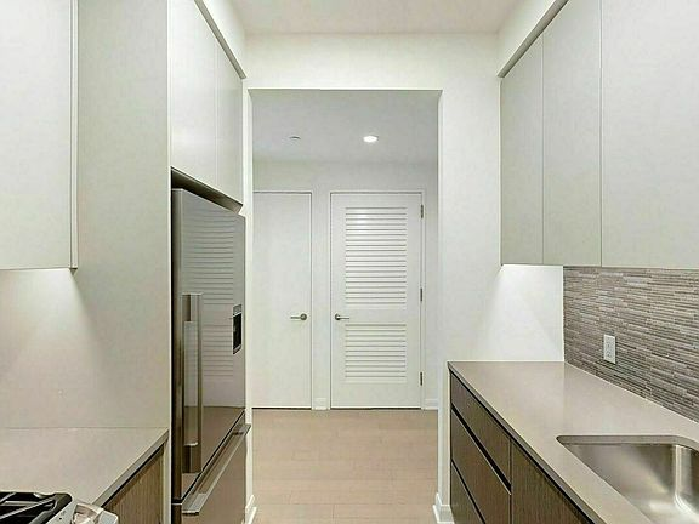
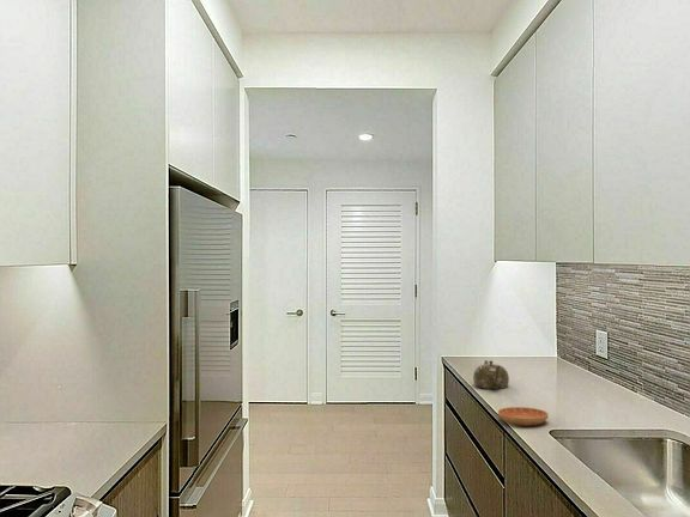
+ saucer [497,406,550,427]
+ teapot [472,359,510,390]
